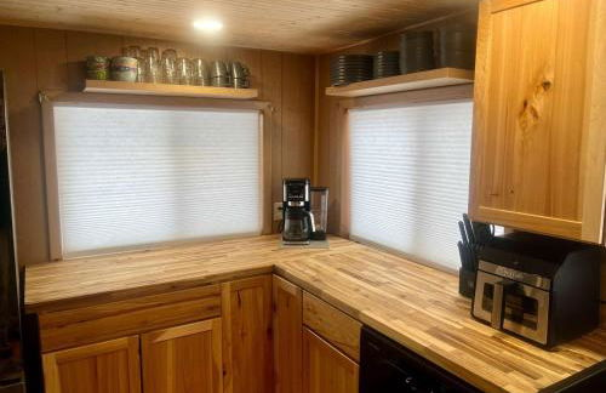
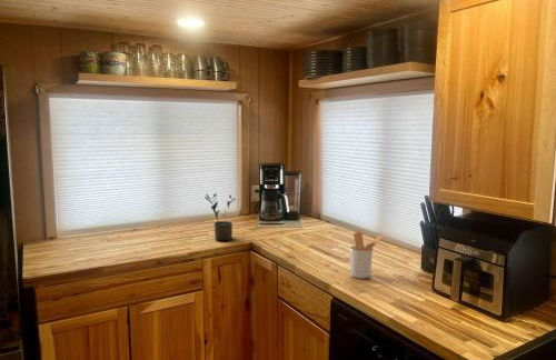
+ utensil holder [349,231,384,279]
+ potted plant [203,192,236,242]
